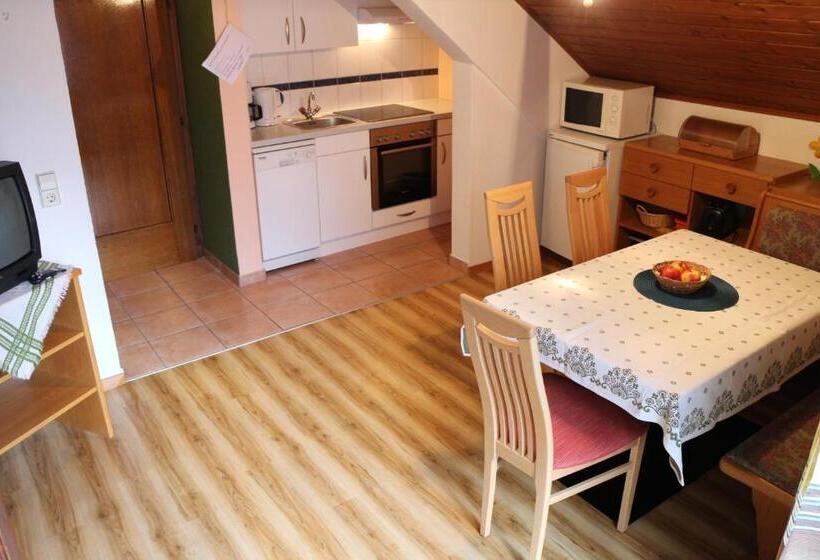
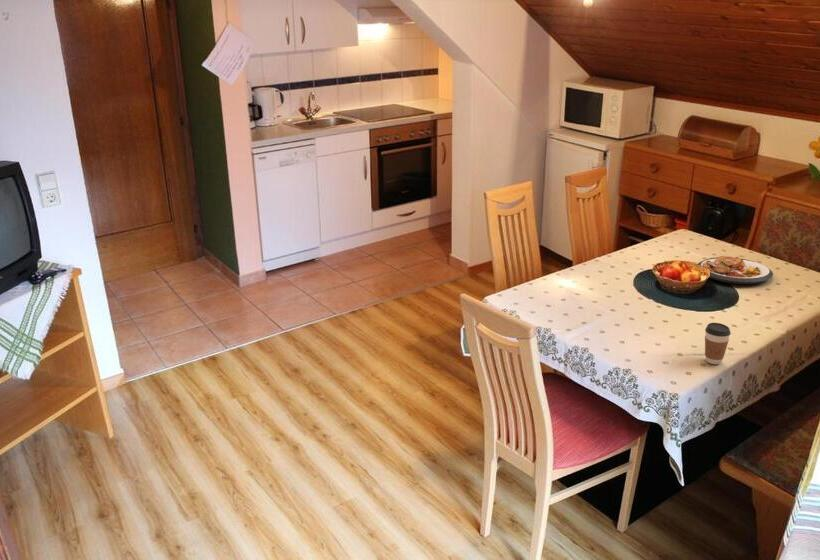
+ coffee cup [704,322,732,365]
+ plate [696,255,774,285]
